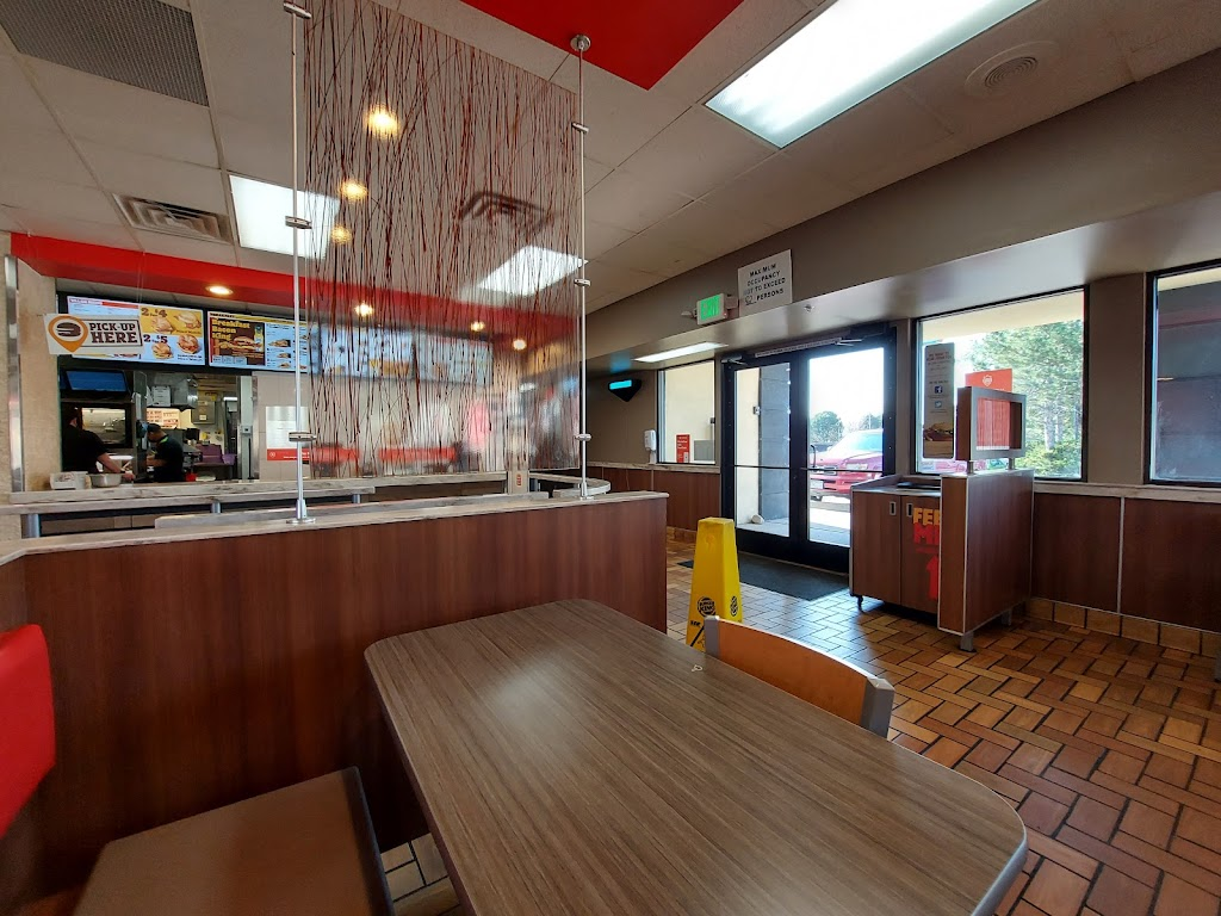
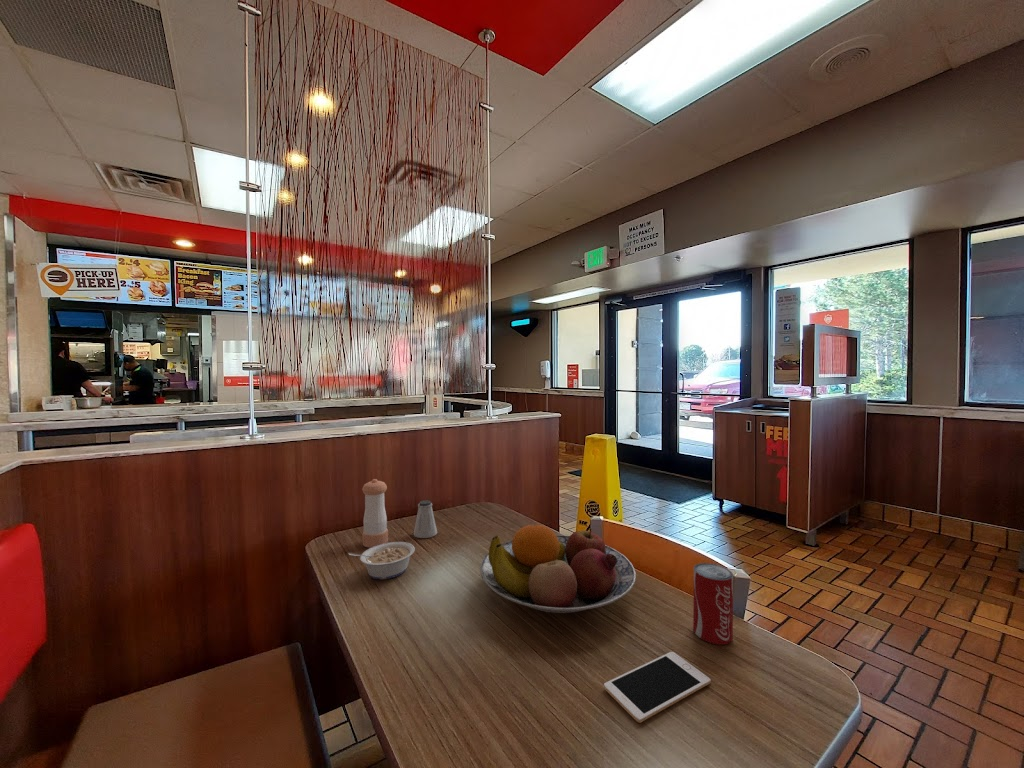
+ pepper shaker [361,478,389,548]
+ legume [348,541,416,580]
+ beverage can [692,562,734,646]
+ fruit bowl [479,524,637,614]
+ cell phone [603,651,712,724]
+ saltshaker [413,499,438,539]
